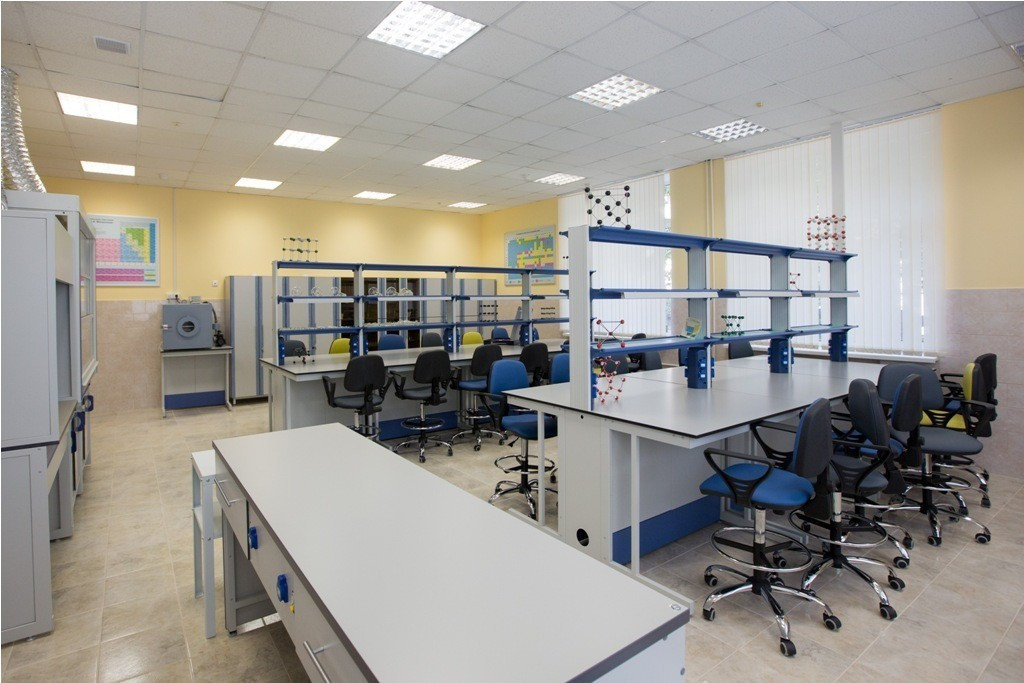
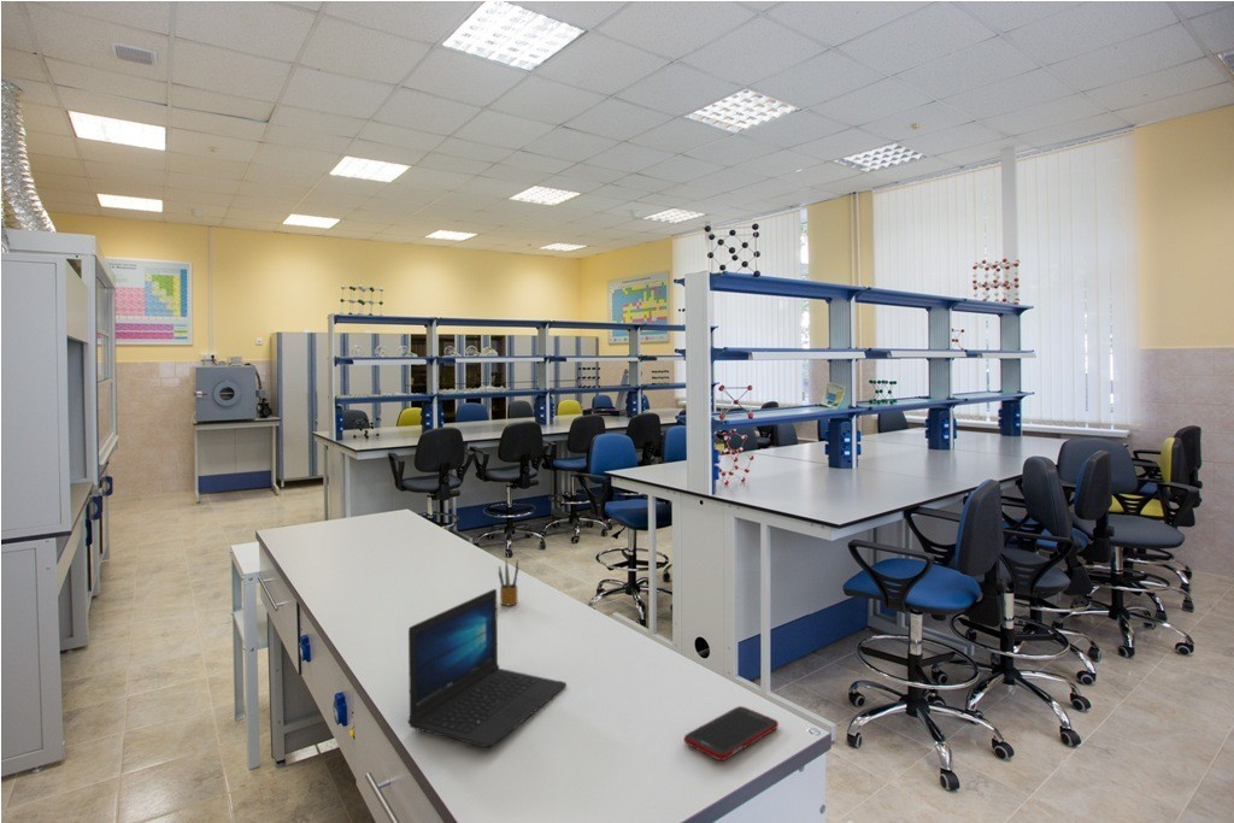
+ pencil box [498,558,519,606]
+ cell phone [683,705,780,762]
+ laptop [406,588,568,748]
